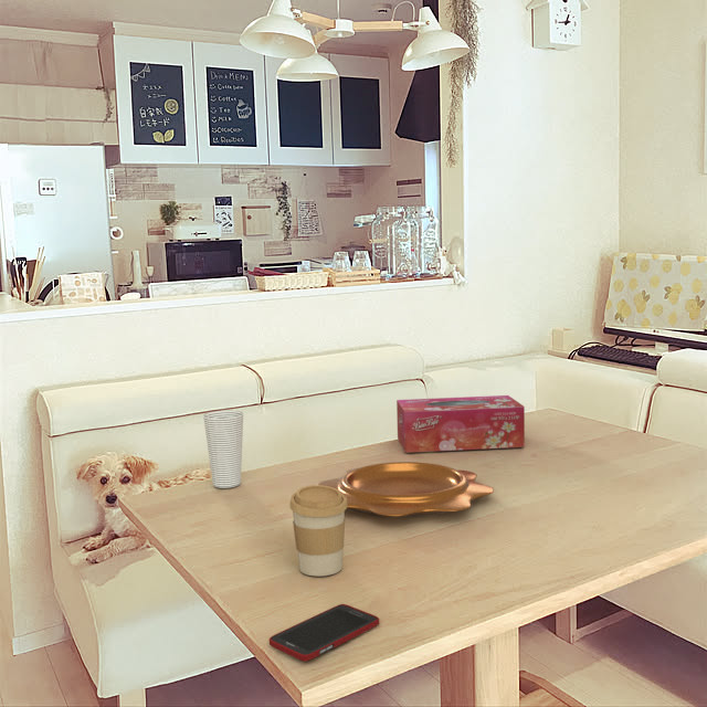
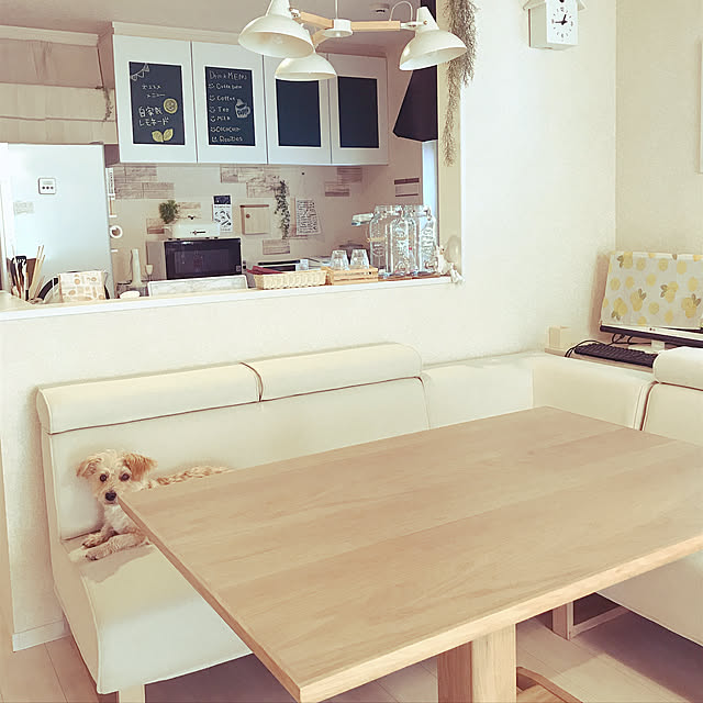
- cell phone [268,603,380,663]
- coffee cup [288,484,348,577]
- decorative bowl [317,461,495,517]
- tissue box [395,394,526,454]
- cup [202,410,244,489]
